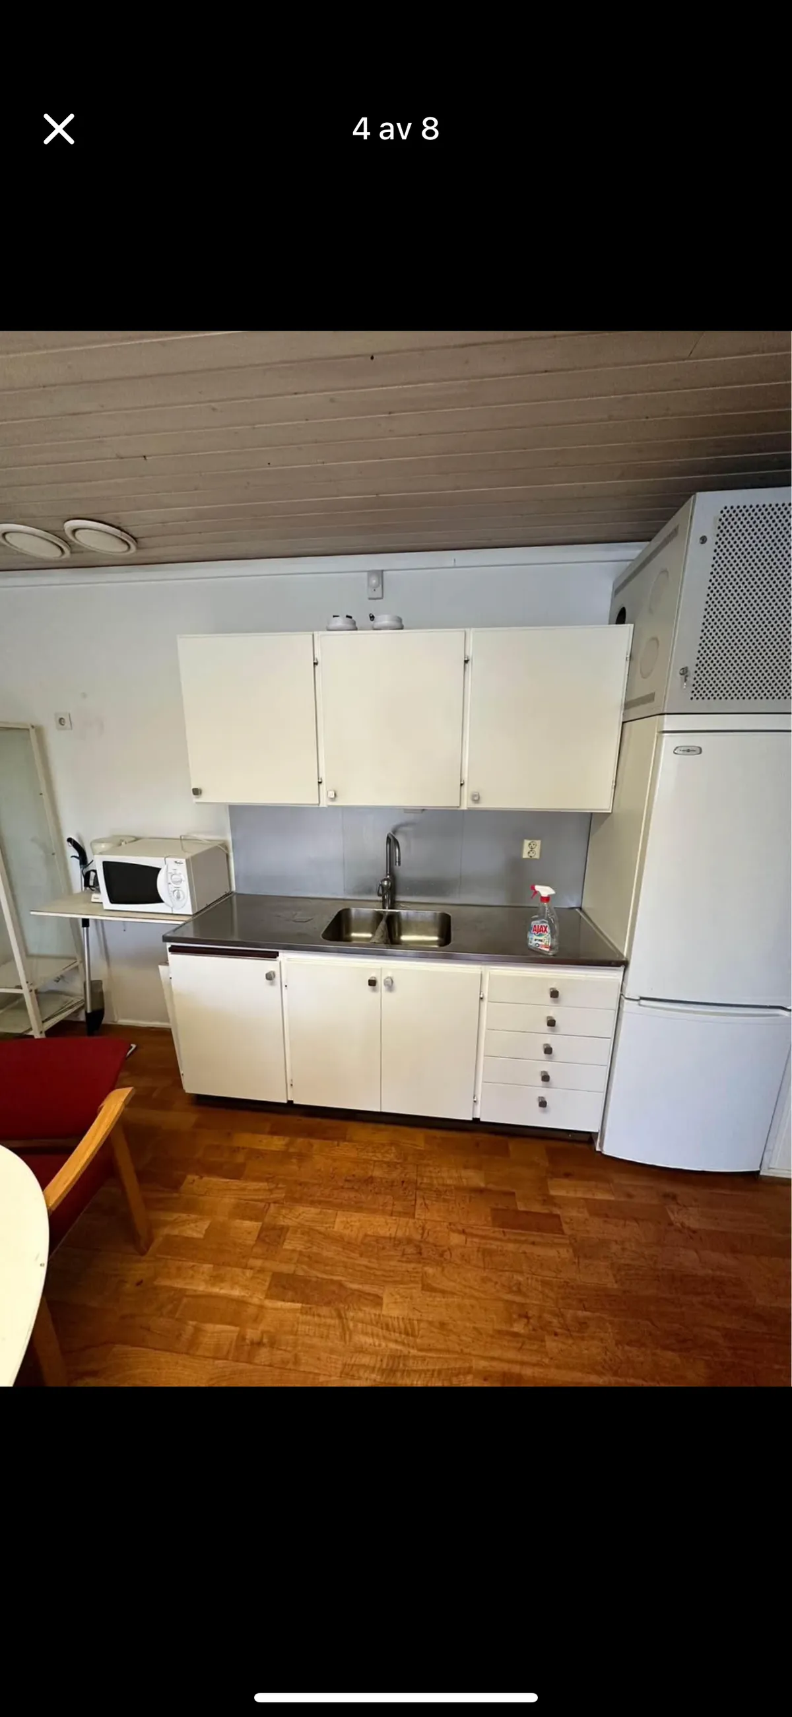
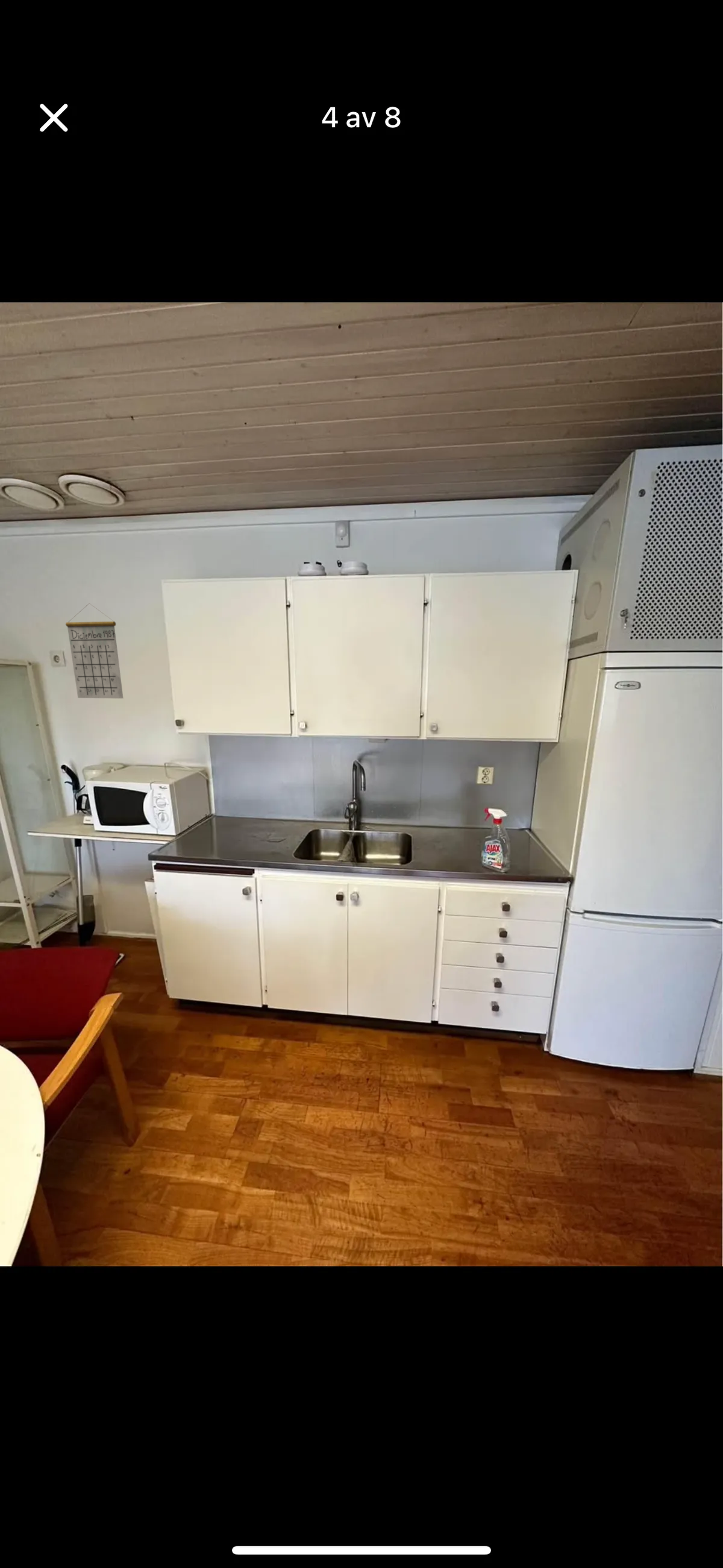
+ calendar [65,603,124,699]
